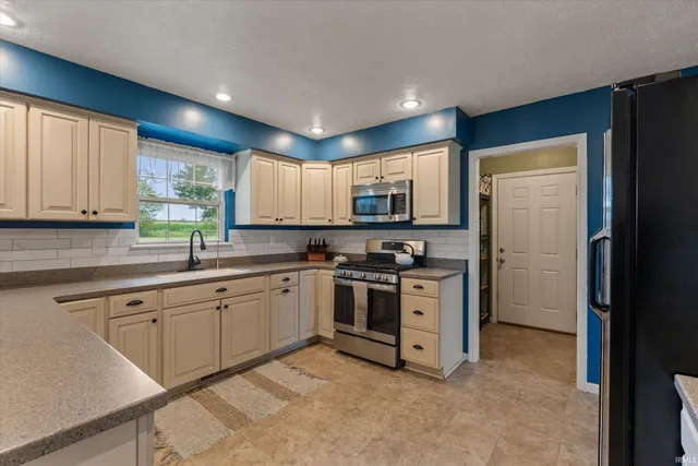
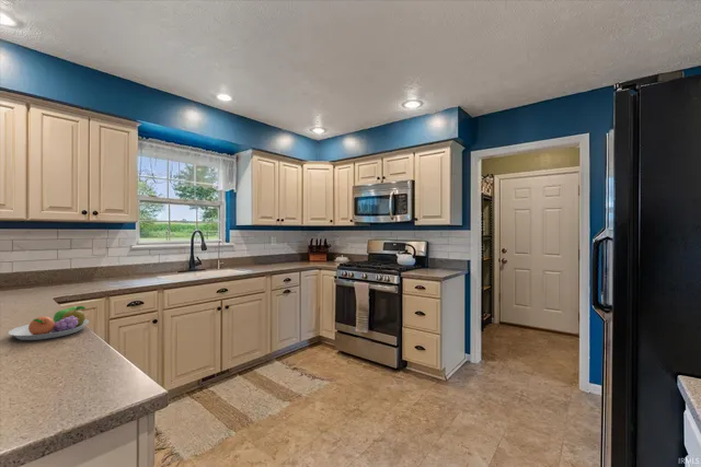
+ fruit bowl [7,305,90,341]
